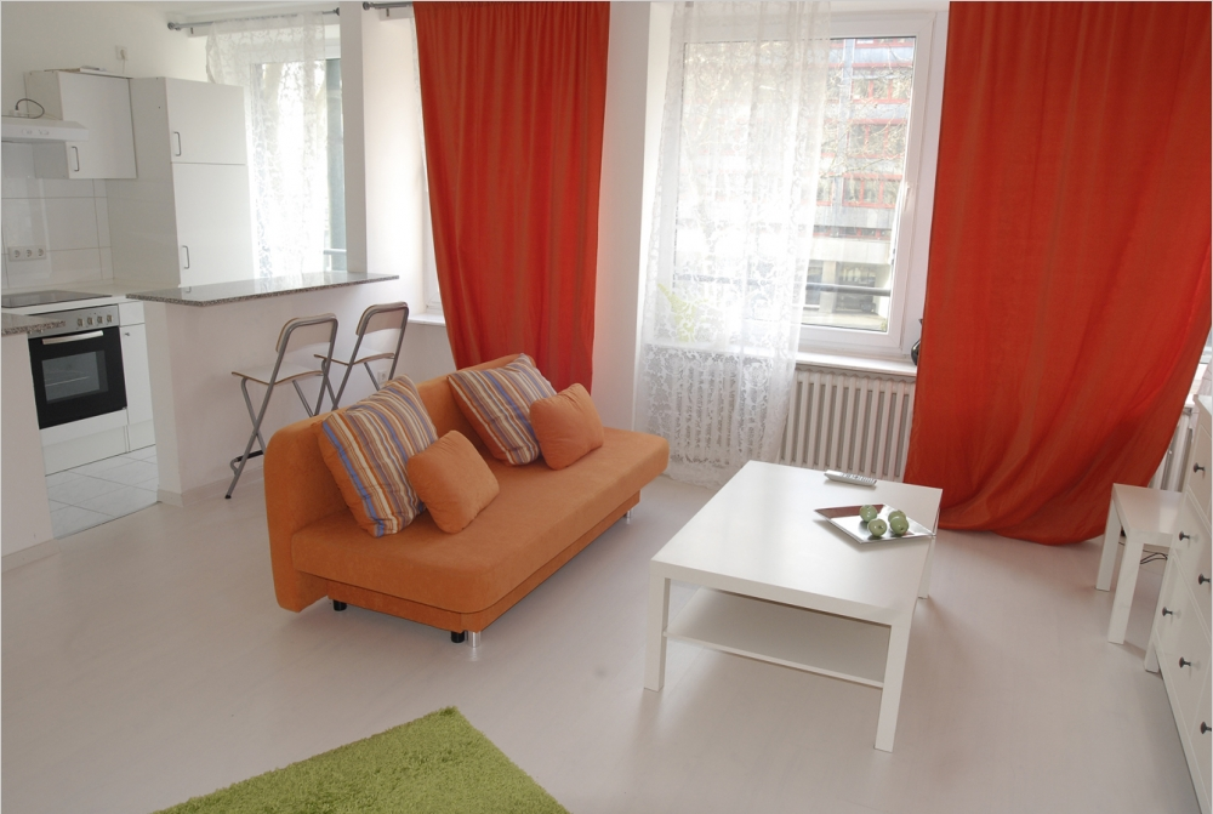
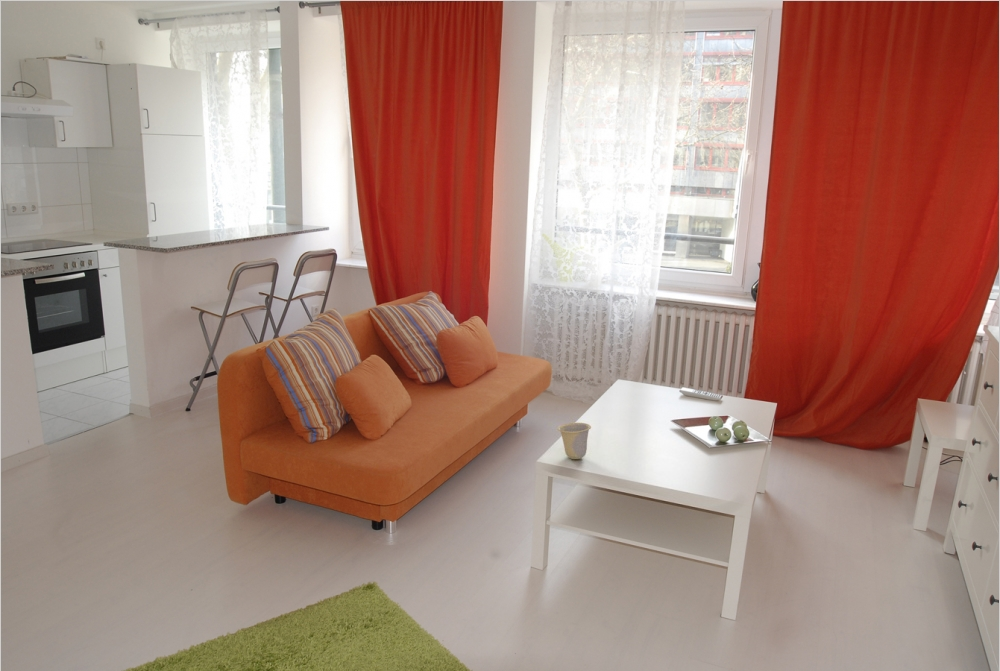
+ cup [557,422,592,460]
